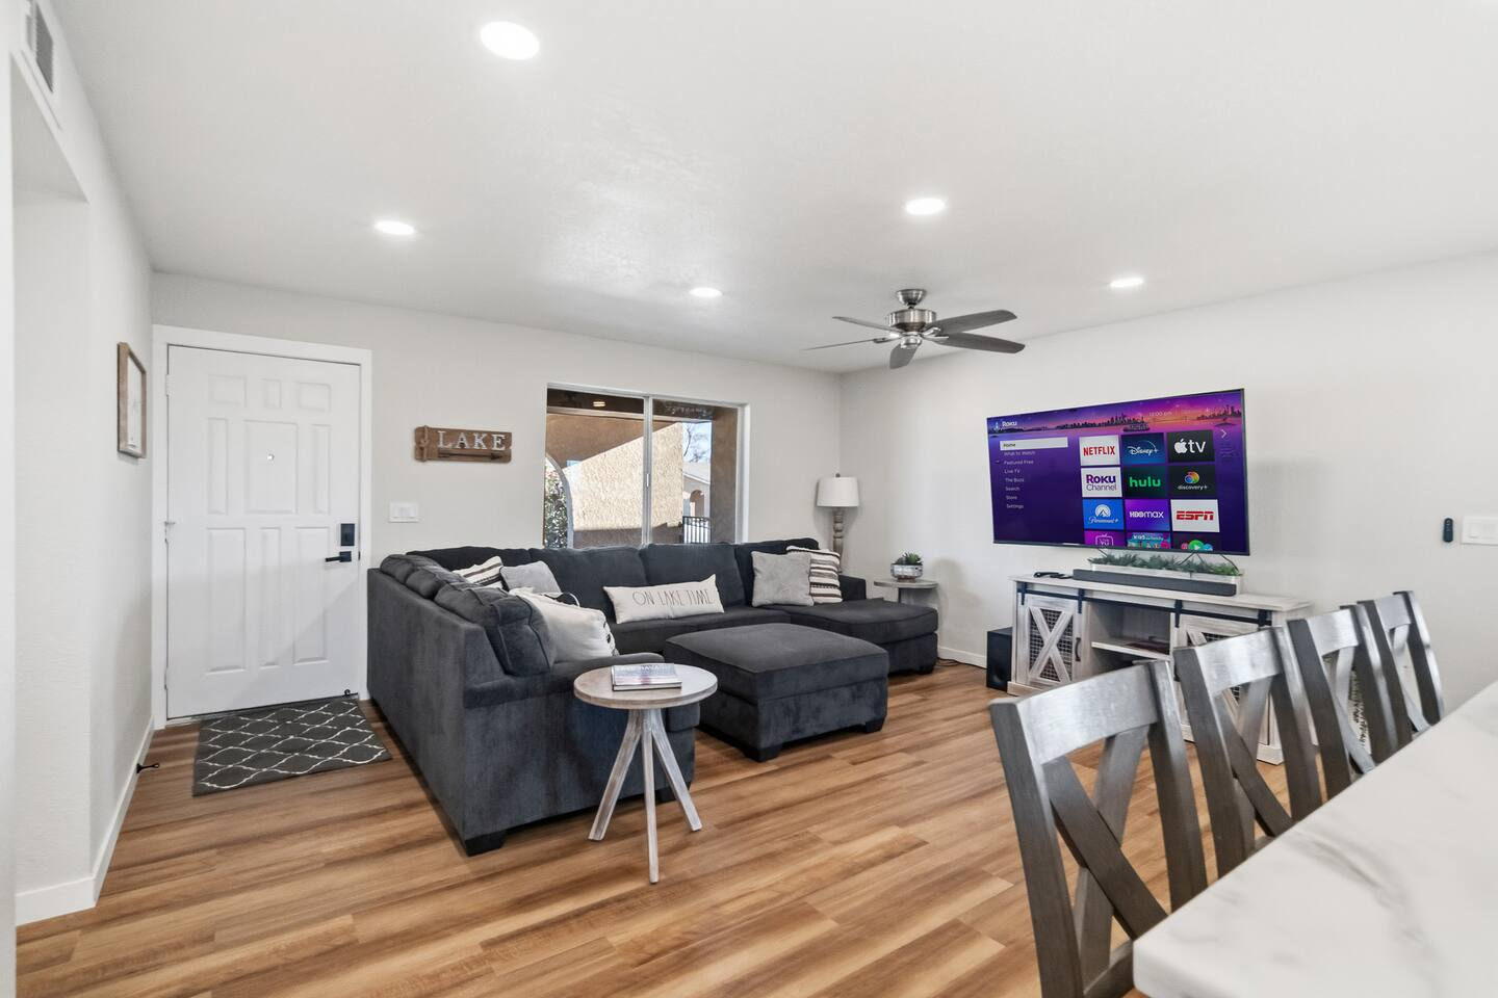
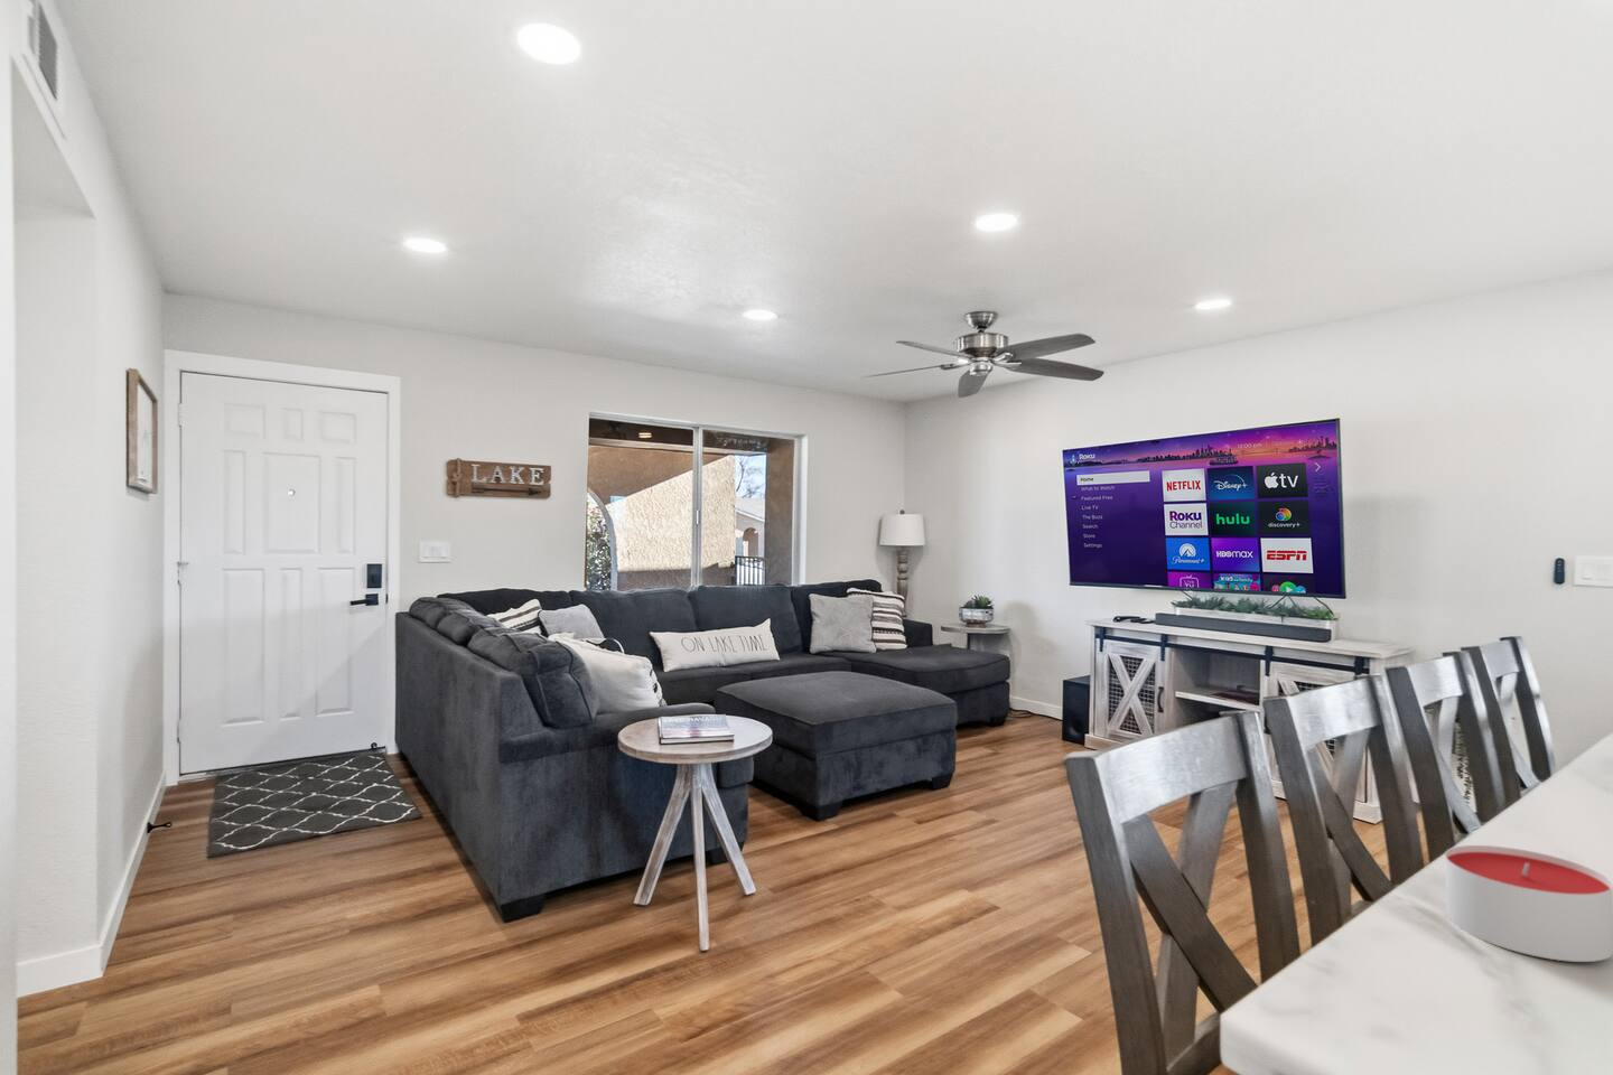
+ candle [1444,845,1613,963]
